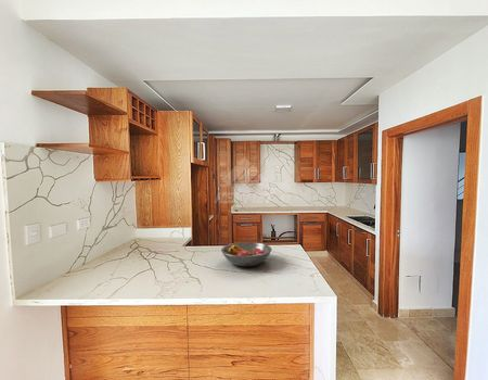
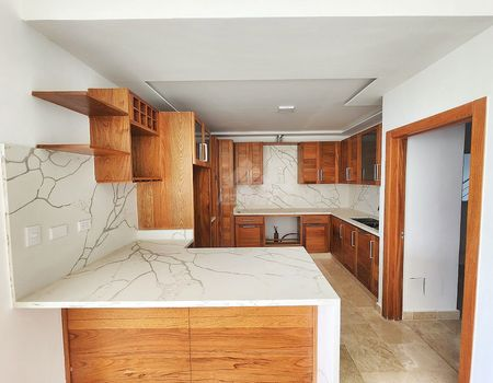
- fruit bowl [220,241,273,267]
